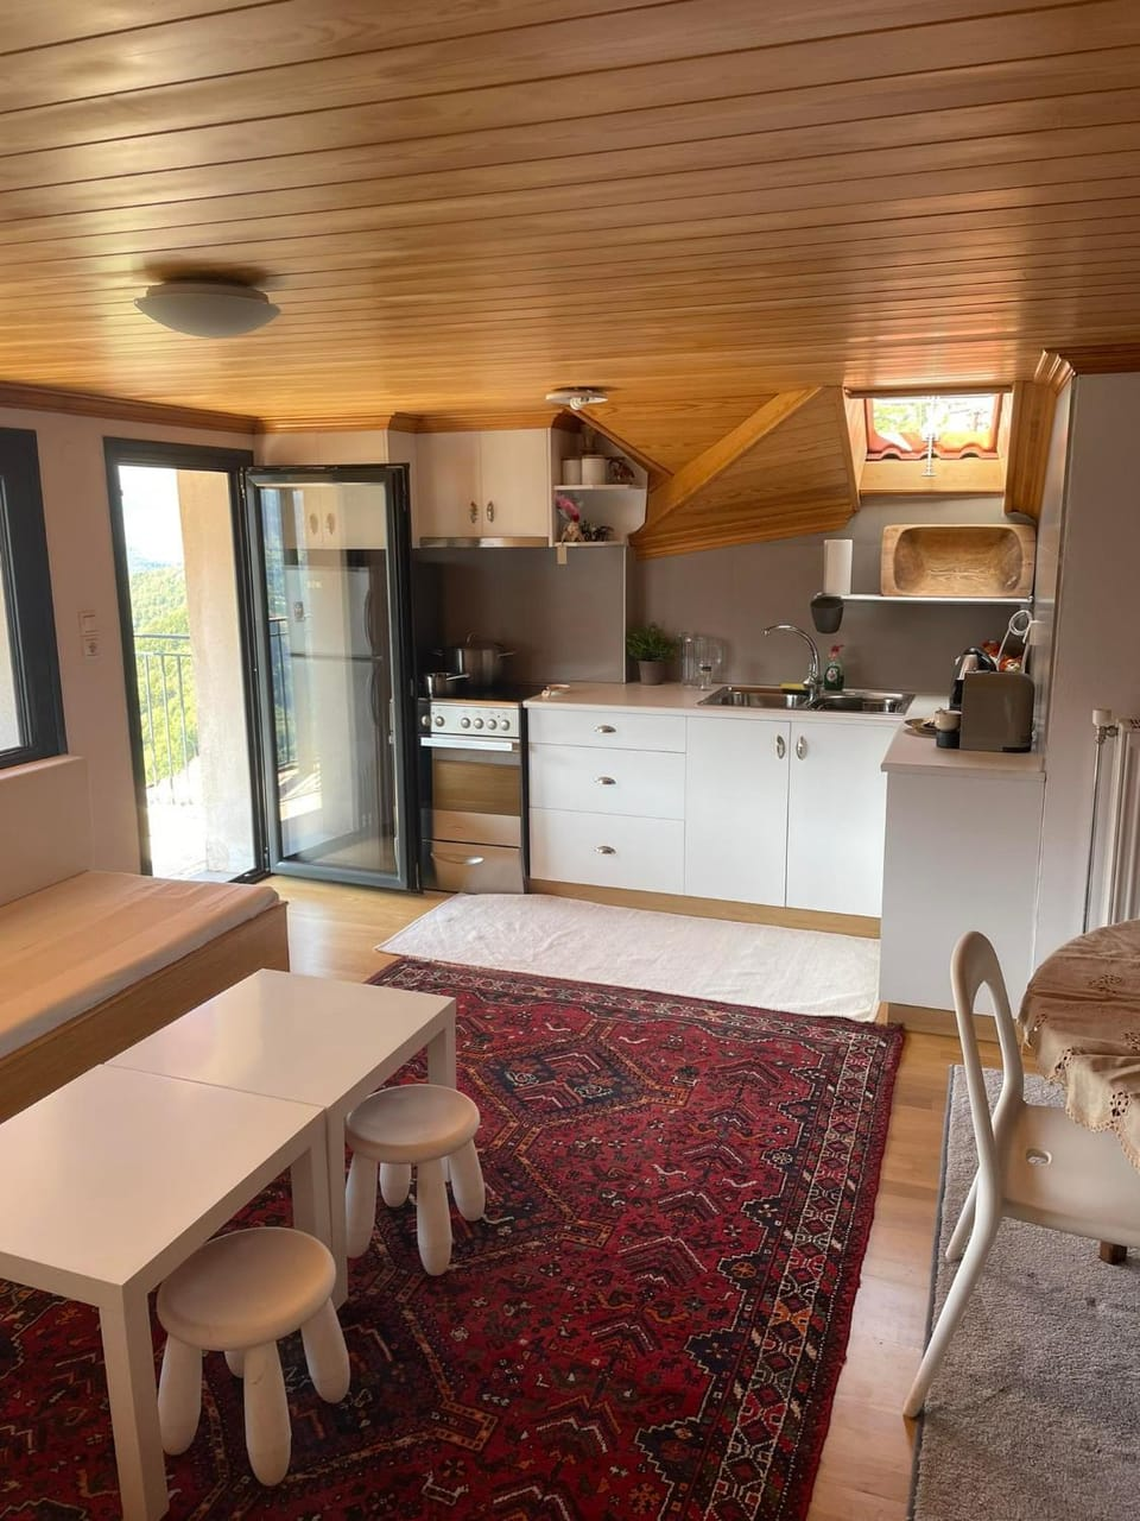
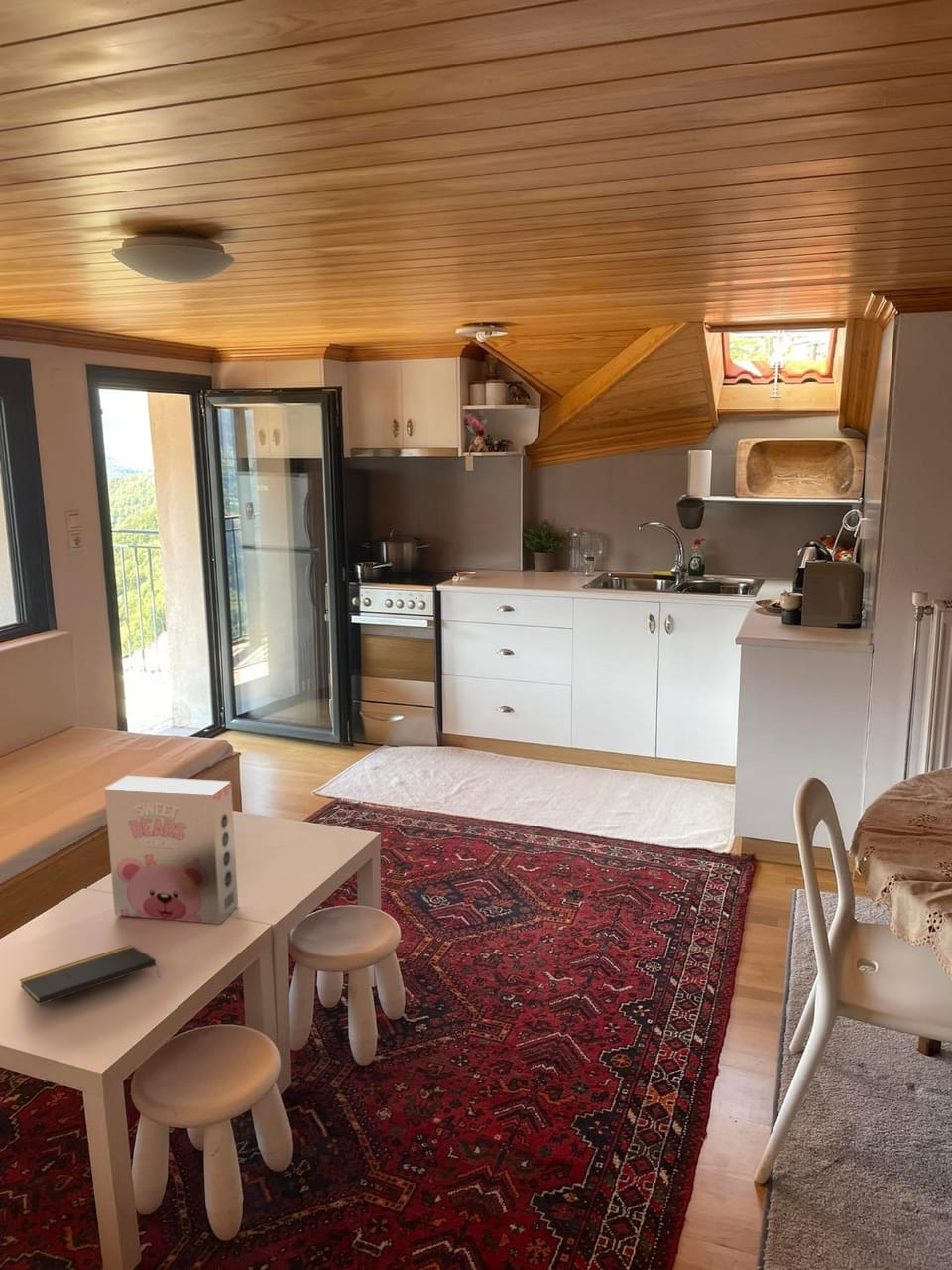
+ cereal box [104,775,239,925]
+ notepad [18,944,161,1006]
